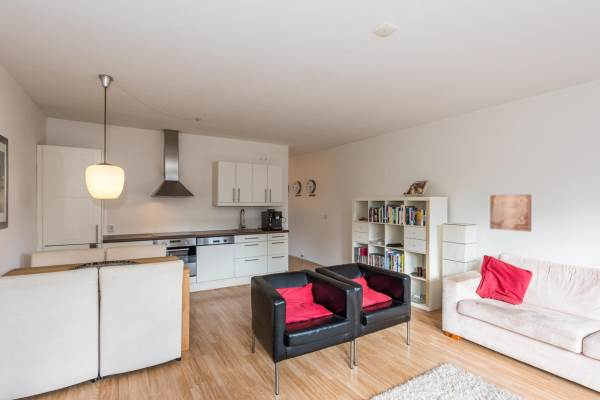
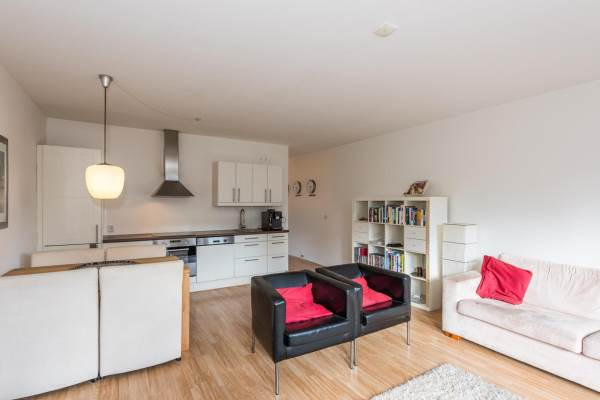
- wall art [489,193,532,233]
